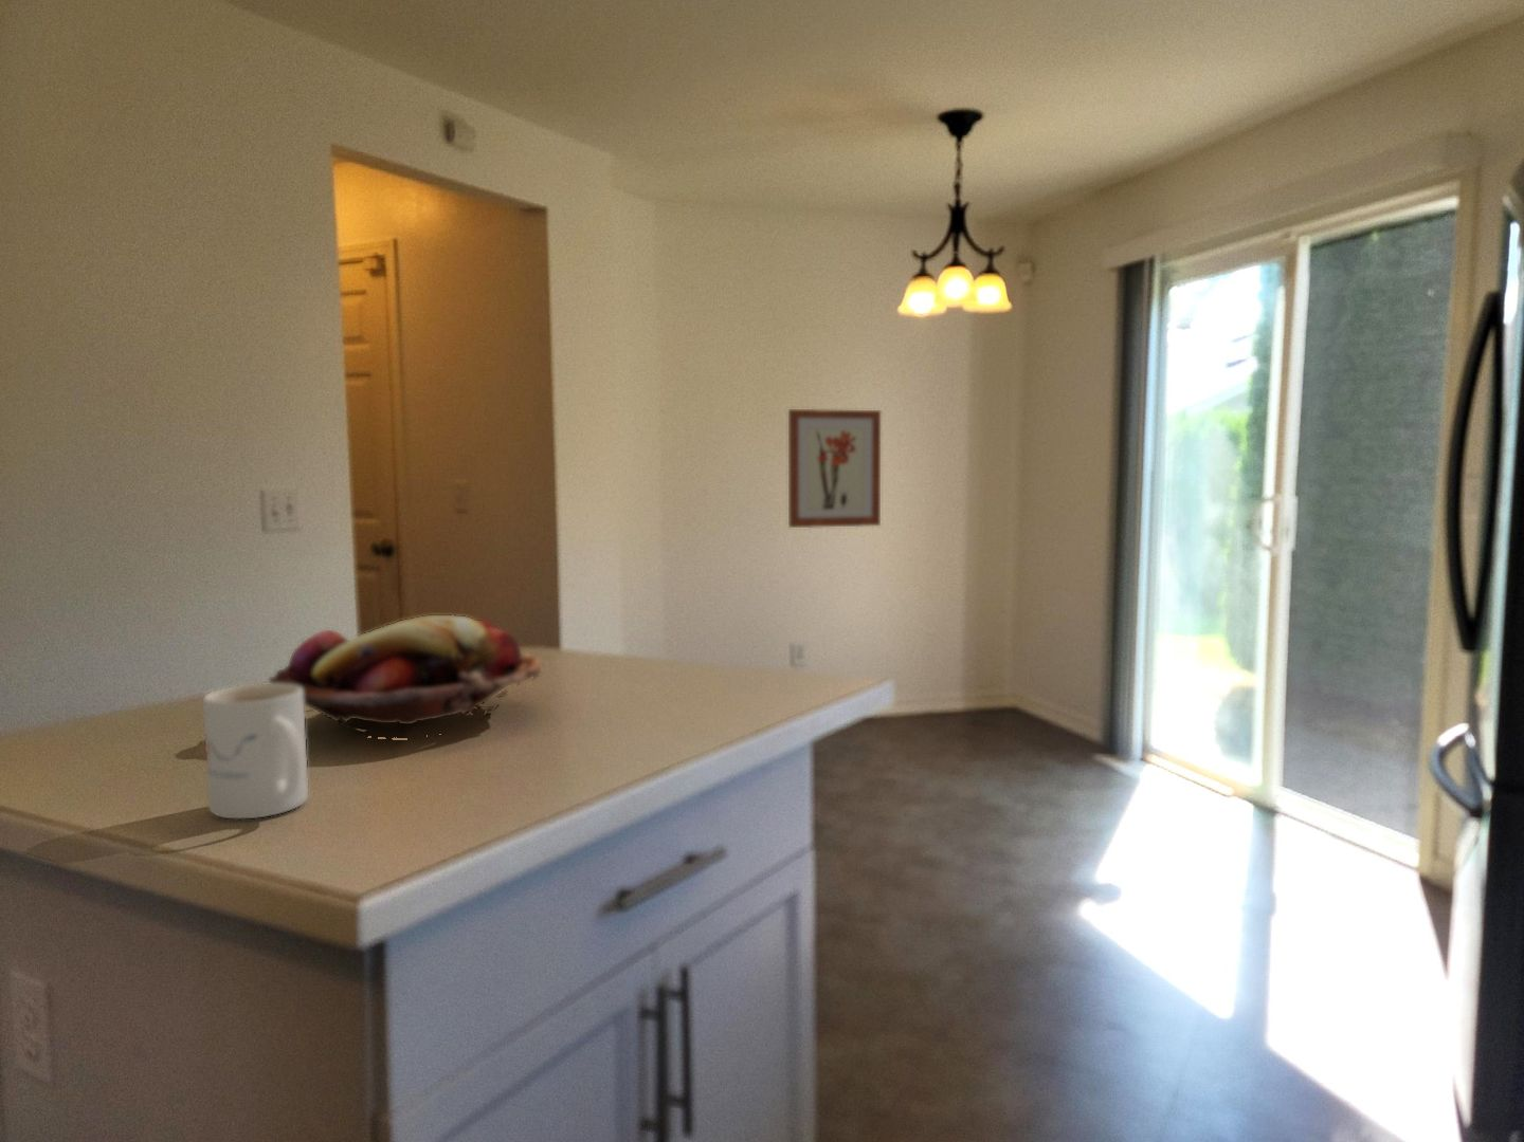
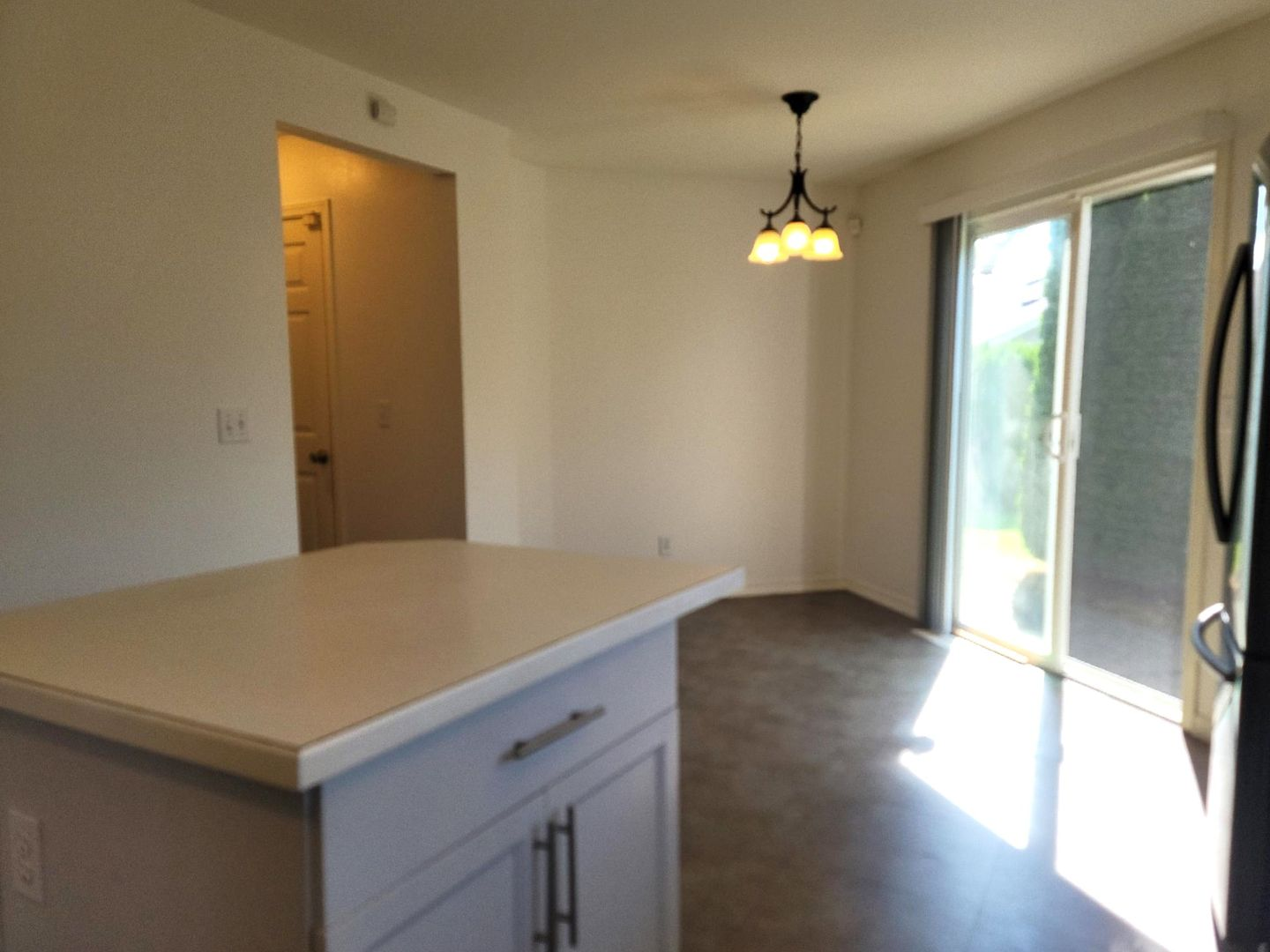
- wall art [787,408,882,529]
- fruit basket [268,614,542,740]
- mug [202,683,310,819]
